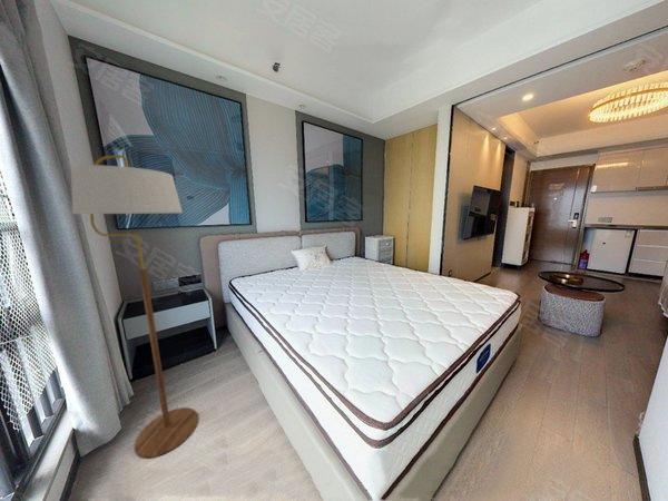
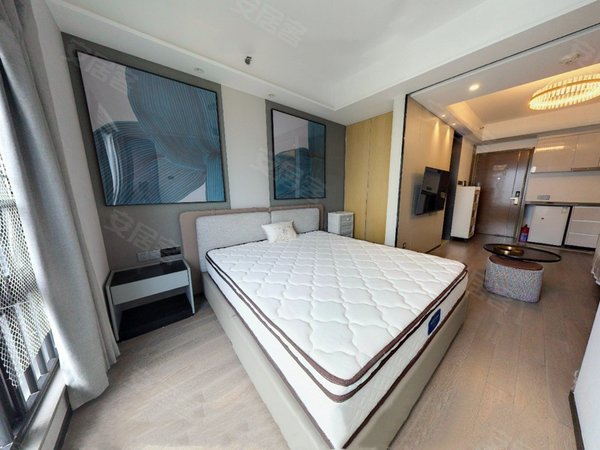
- floor lamp [70,154,199,459]
